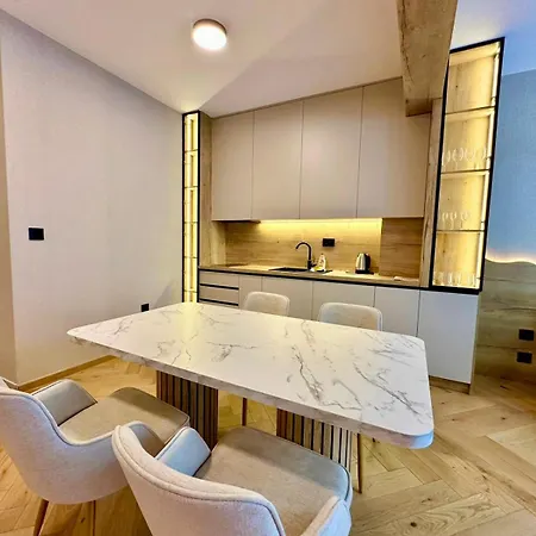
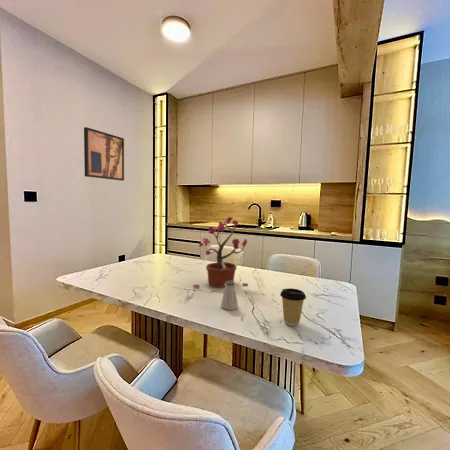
+ potted plant [192,216,249,288]
+ coffee cup [279,287,307,327]
+ saltshaker [220,281,239,311]
+ wall art [83,126,125,182]
